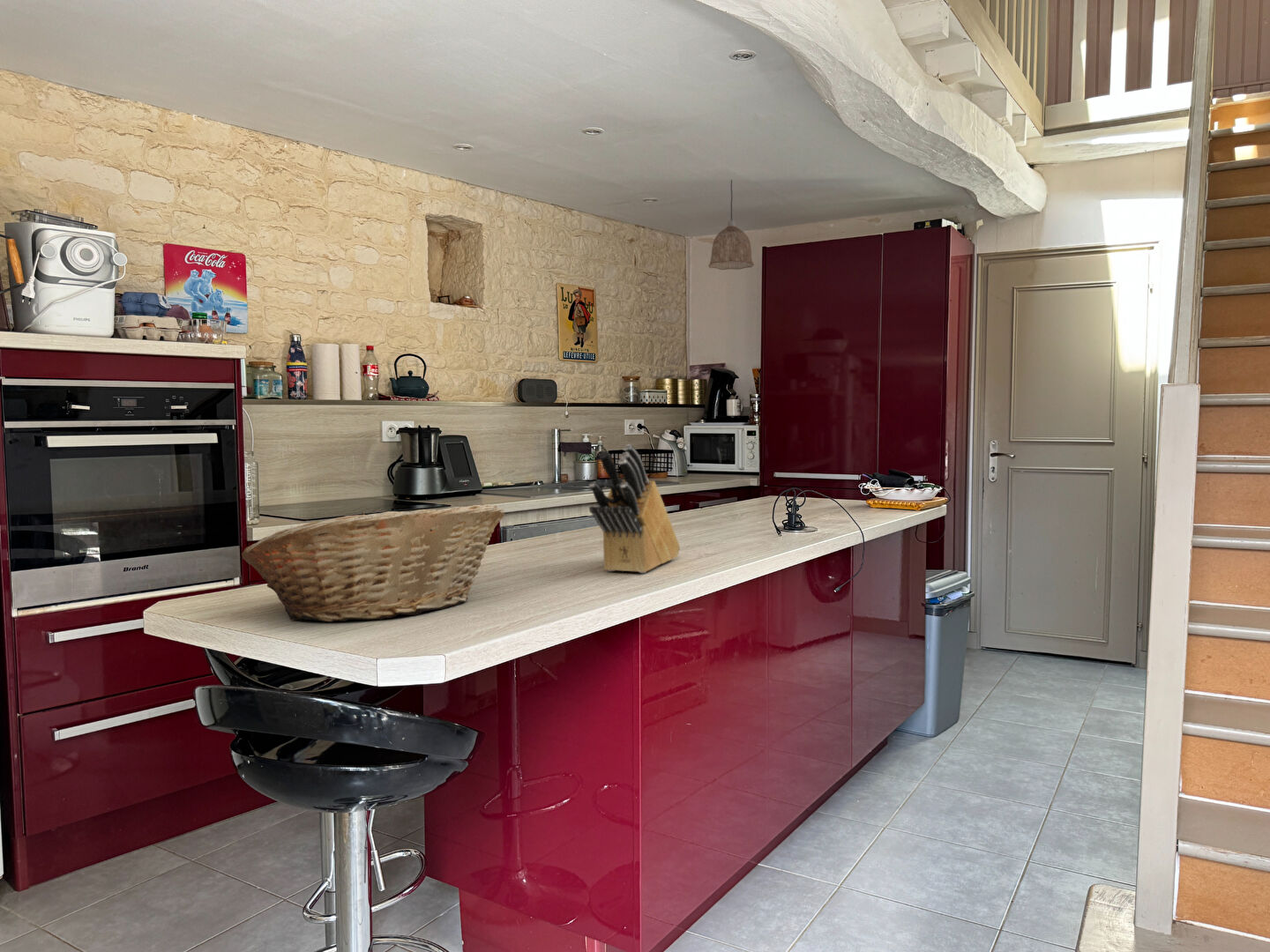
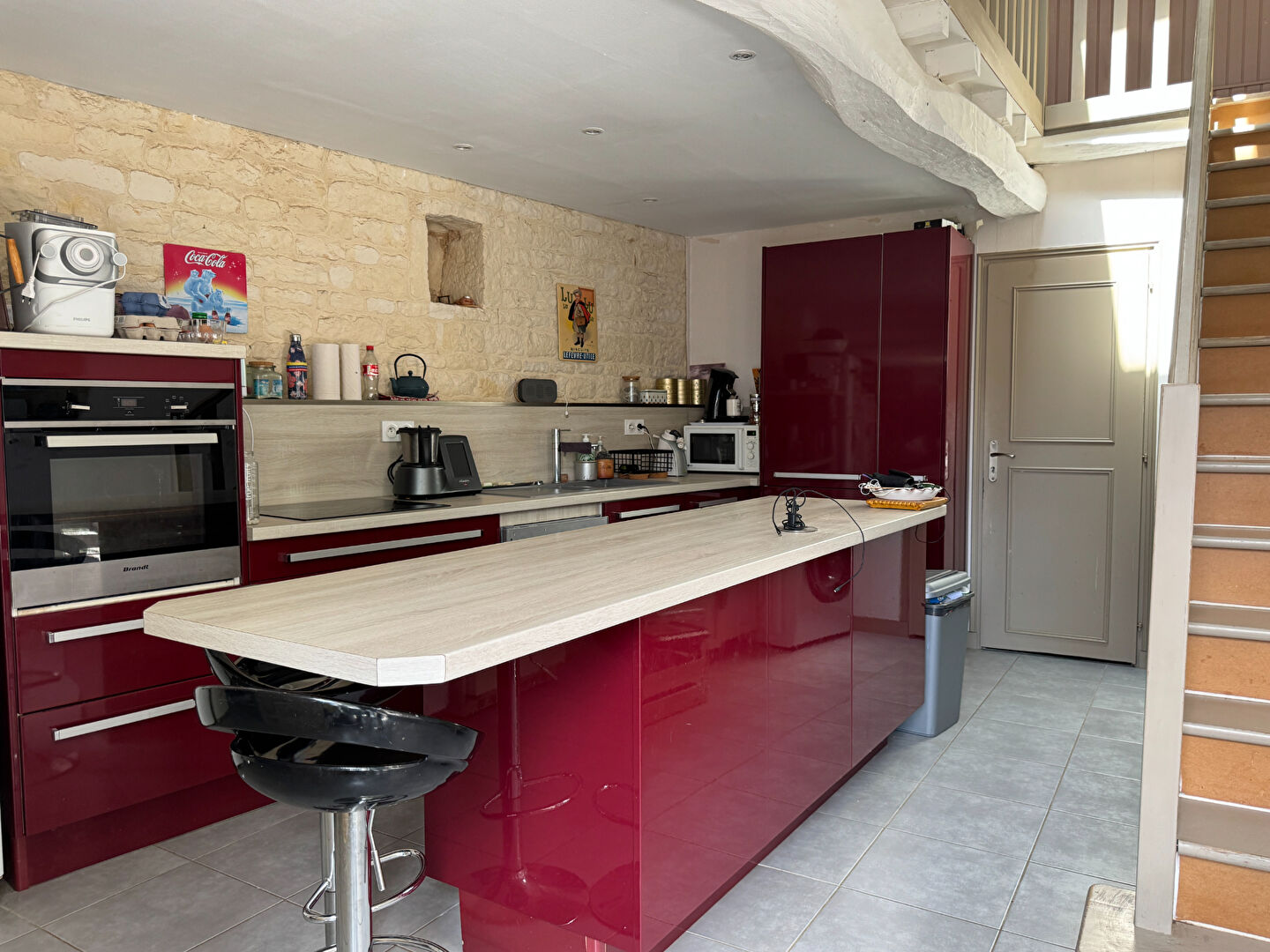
- knife block [588,443,681,574]
- fruit basket [241,503,505,622]
- pendant lamp [707,179,755,271]
